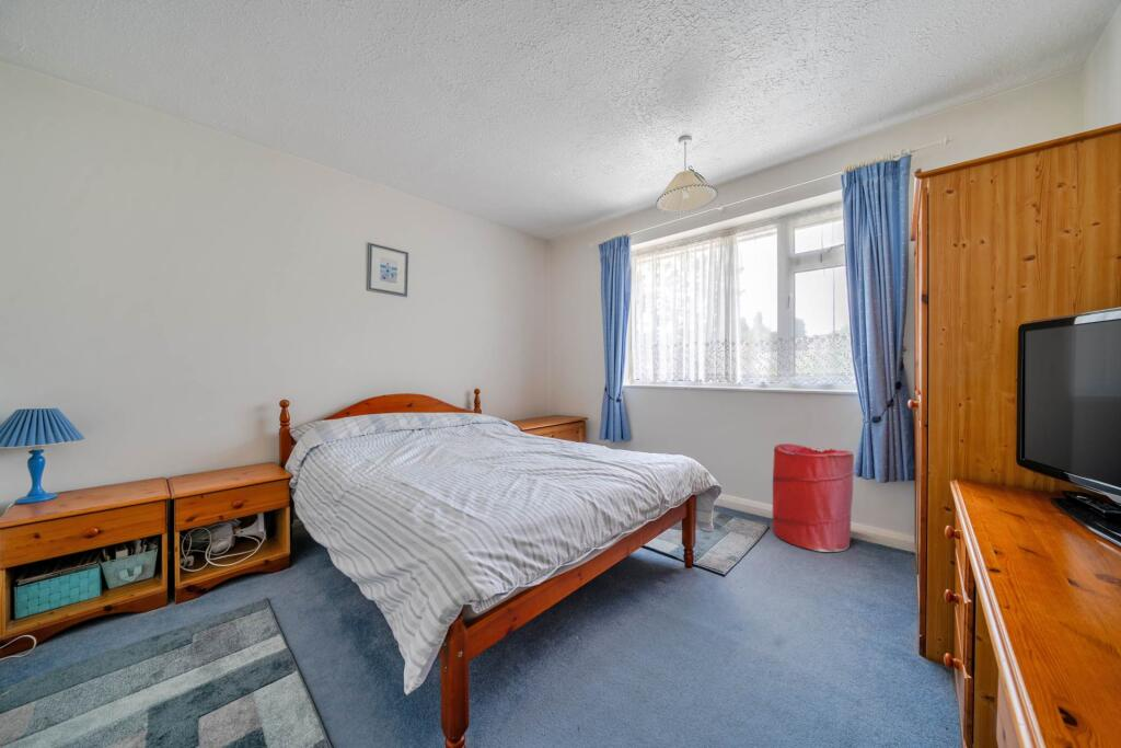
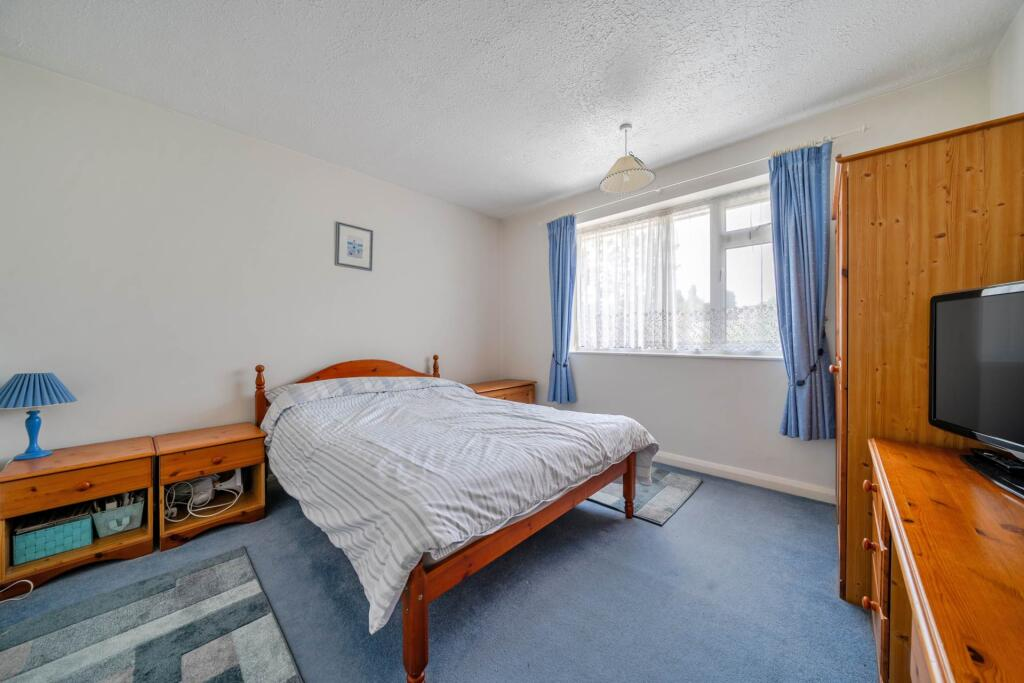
- laundry hamper [772,442,855,553]
